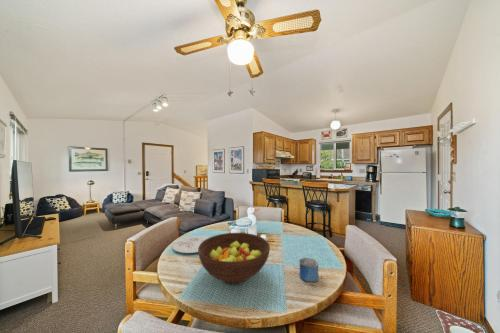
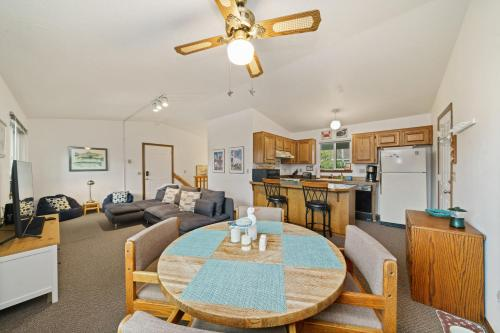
- mug [298,257,320,283]
- fruit bowl [197,232,271,285]
- plate [172,235,210,254]
